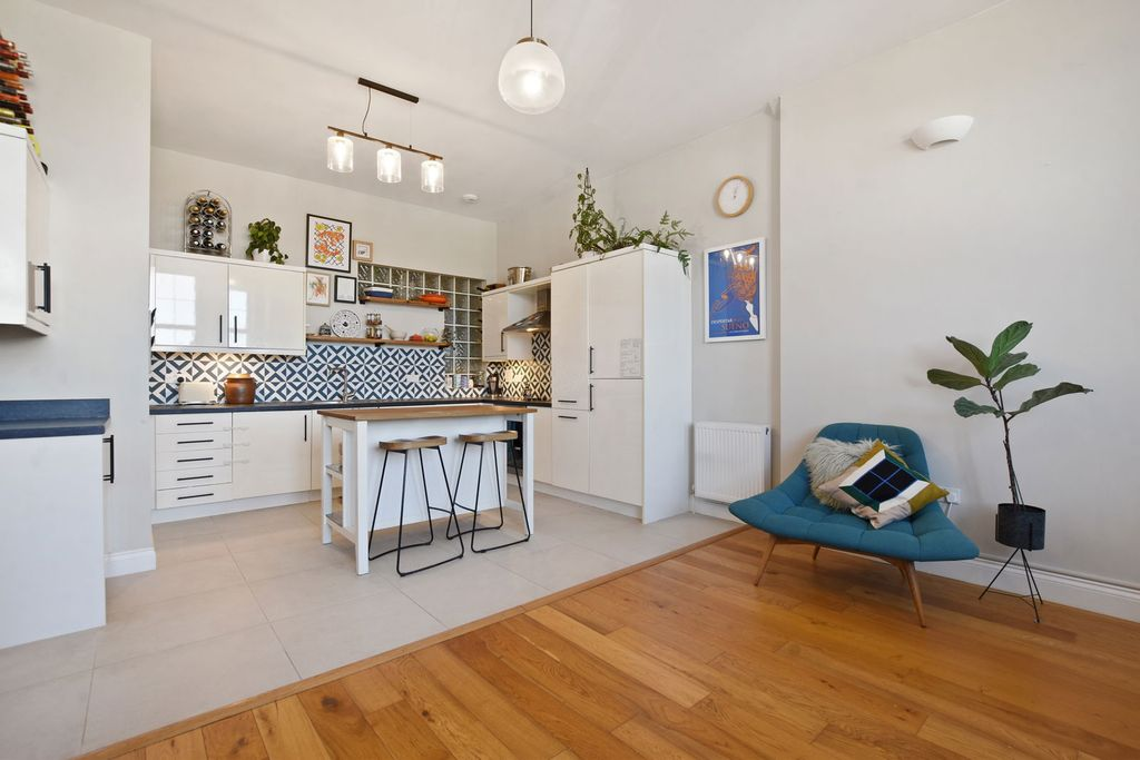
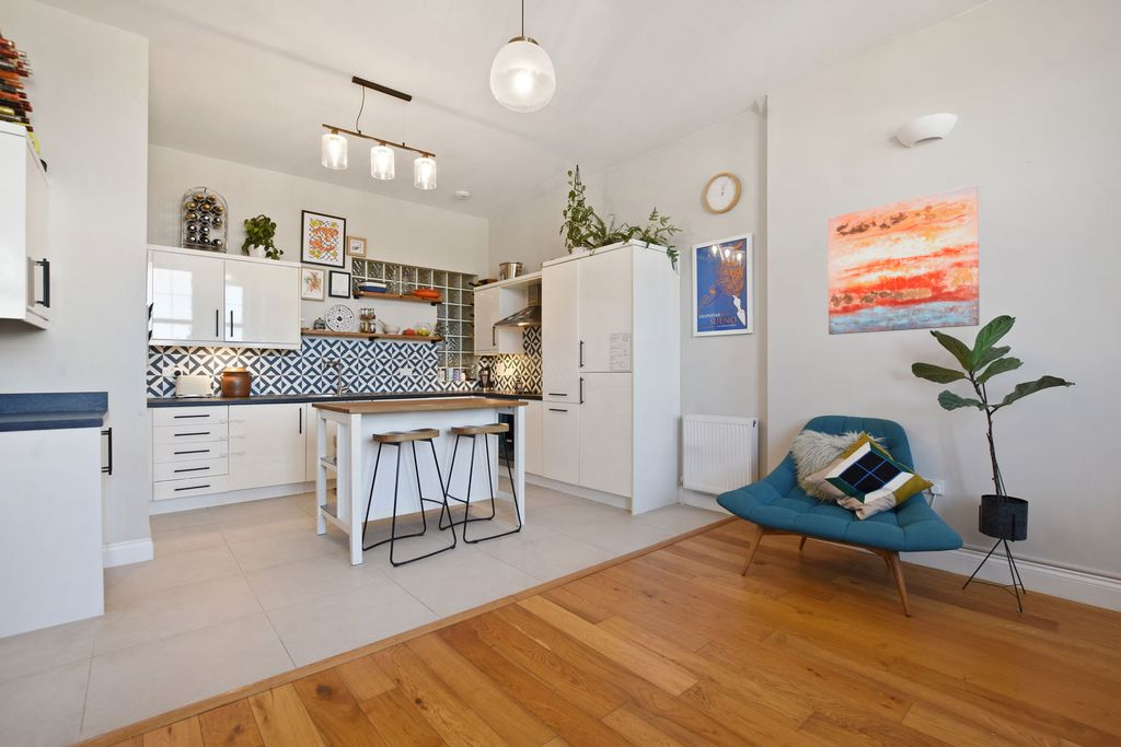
+ wall art [827,184,981,336]
